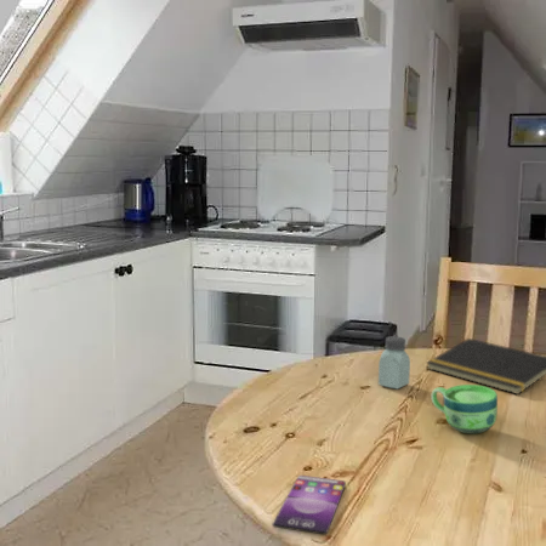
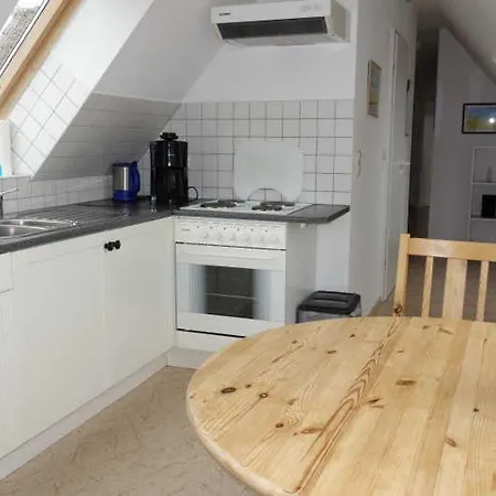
- notepad [425,337,546,396]
- saltshaker [377,335,411,391]
- cup [430,383,499,436]
- smartphone [272,474,347,536]
